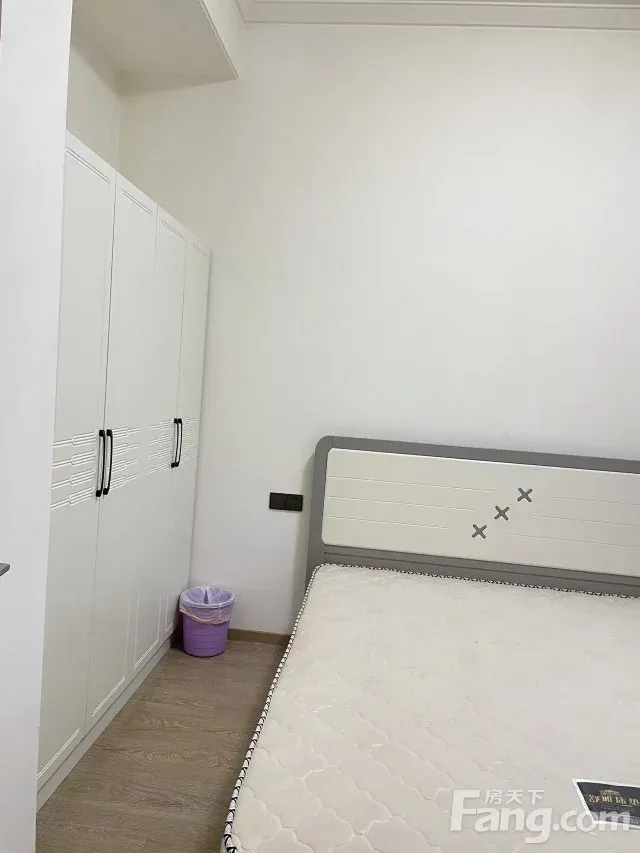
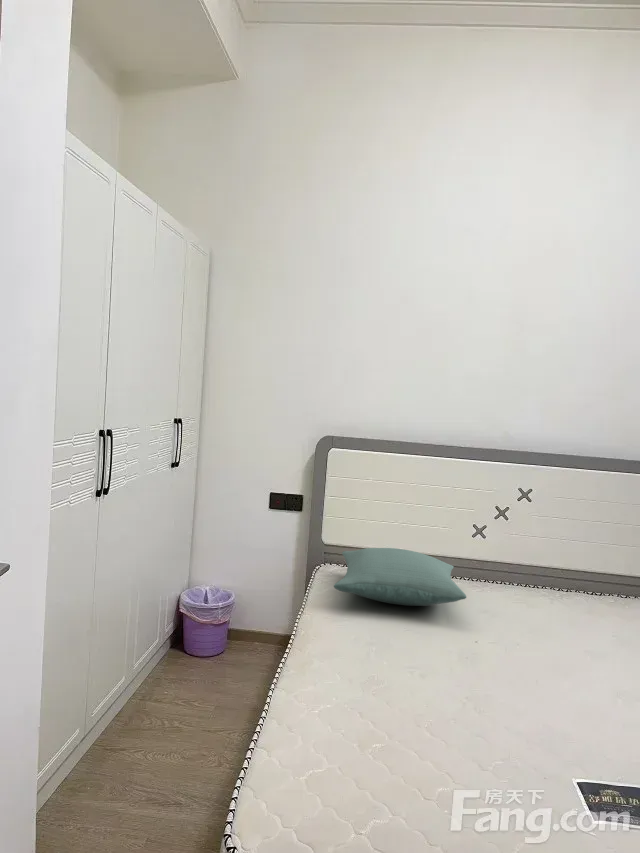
+ pillow [333,547,467,607]
